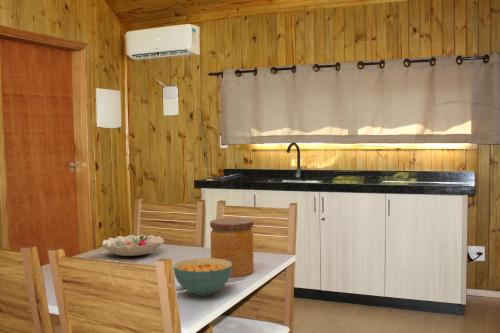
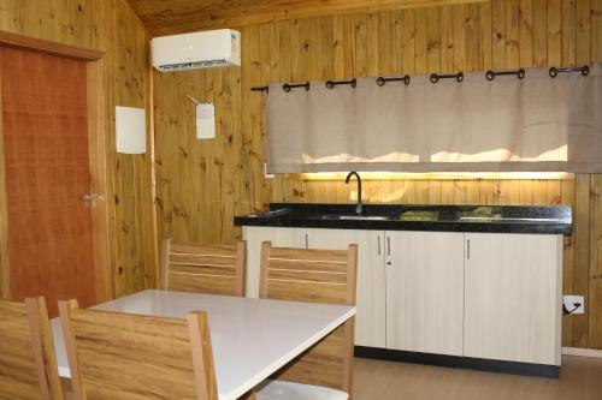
- jar [209,217,255,278]
- decorative bowl [101,234,165,257]
- cereal bowl [172,257,232,297]
